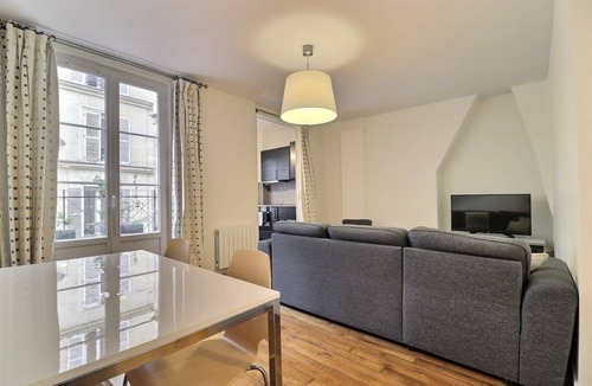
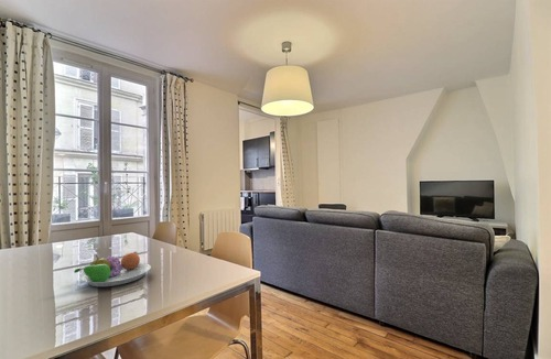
+ fruit bowl [73,251,152,287]
